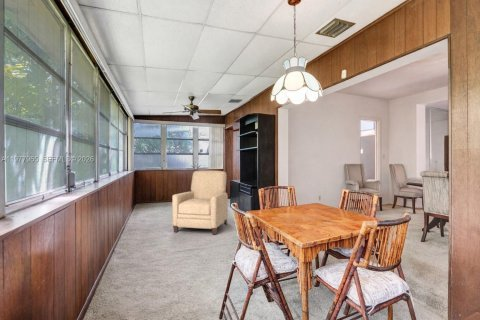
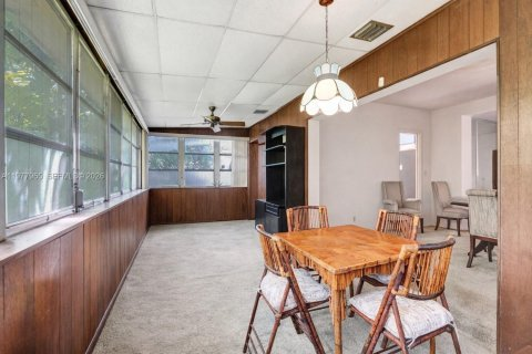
- chair [171,169,229,236]
